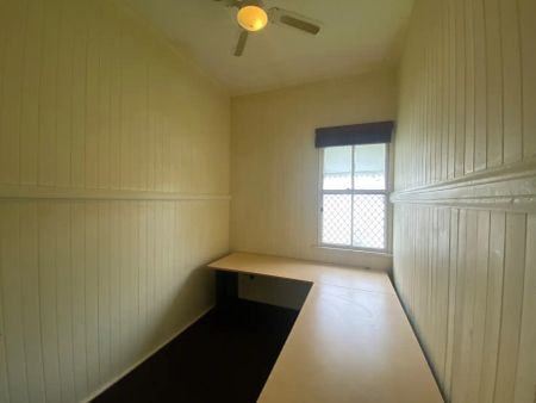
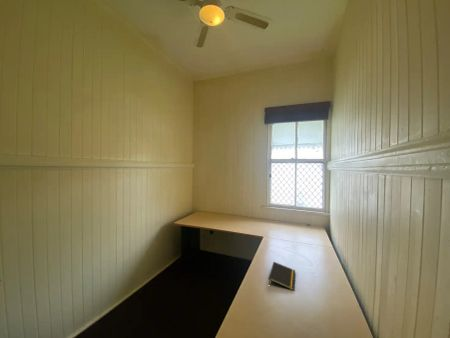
+ notepad [268,261,296,291]
